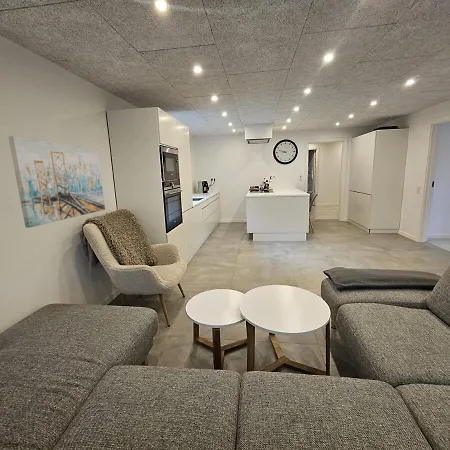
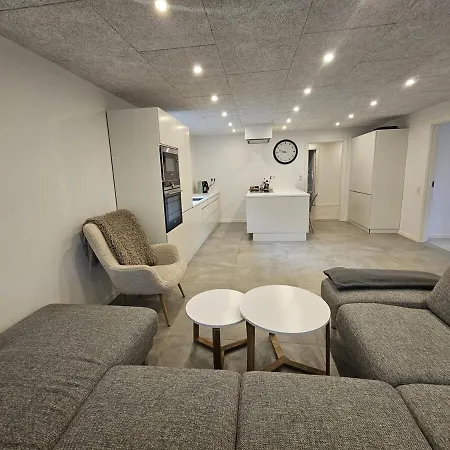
- wall art [7,135,106,229]
